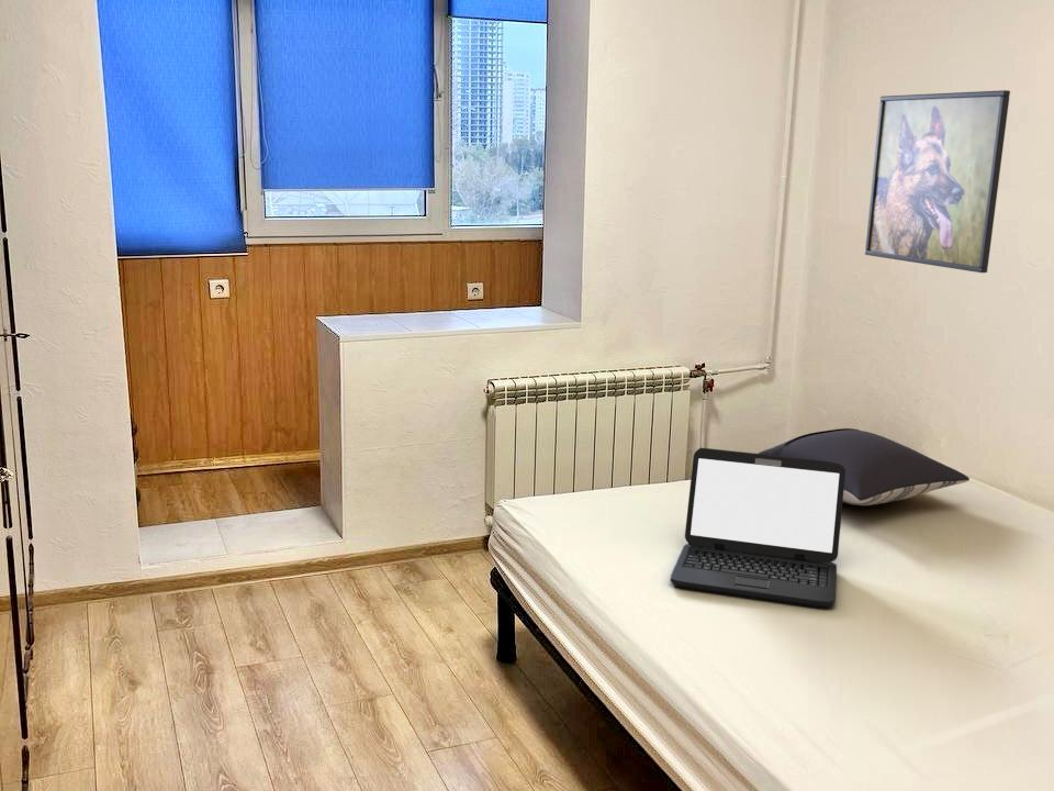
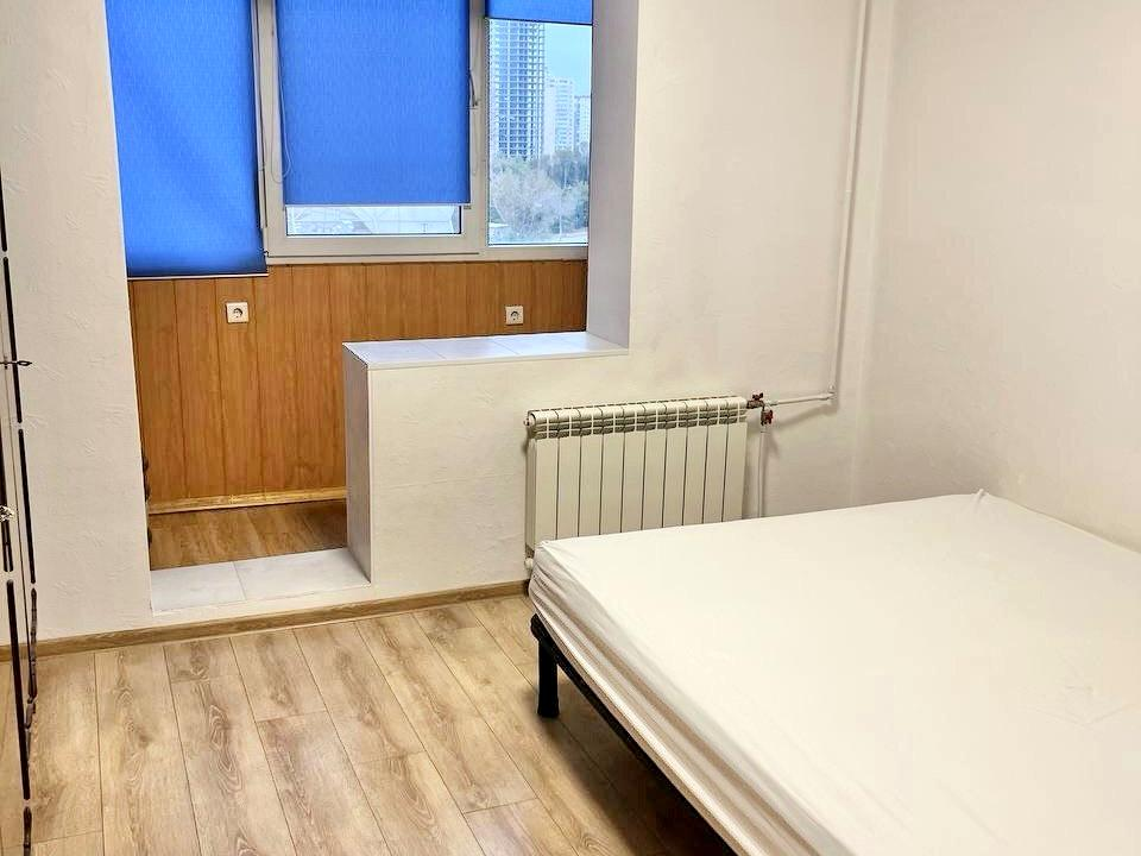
- laptop [669,447,845,610]
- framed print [864,89,1011,274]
- pillow [758,427,971,506]
